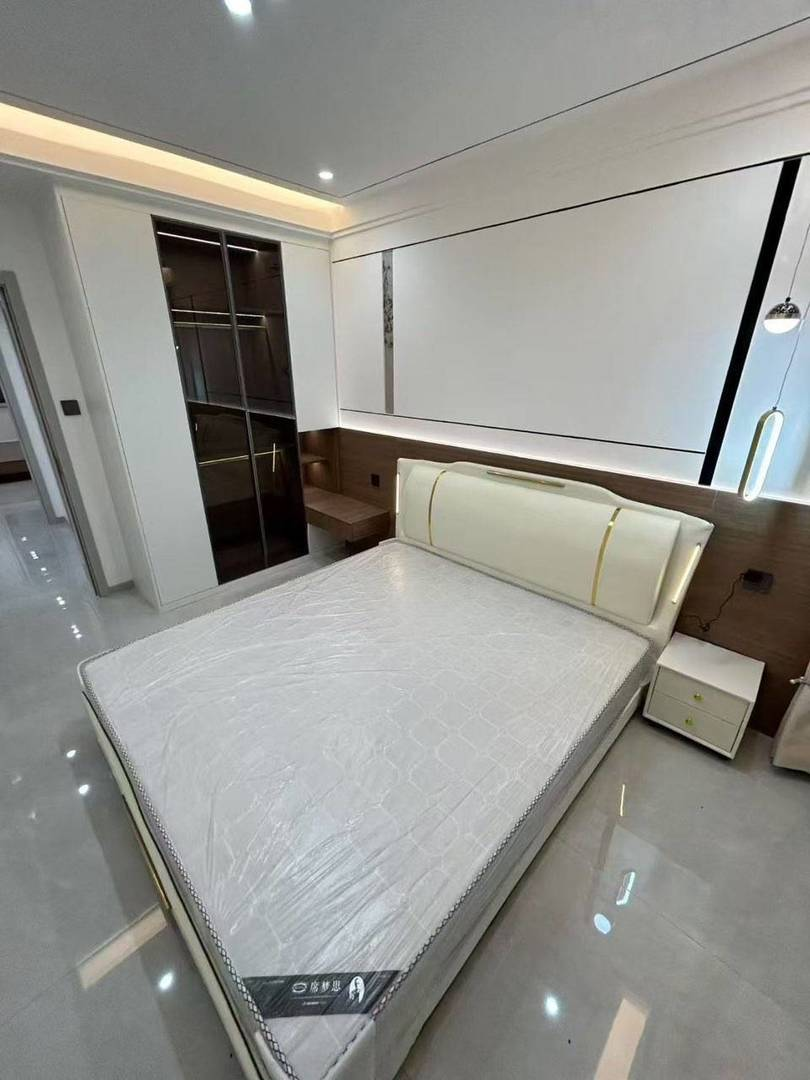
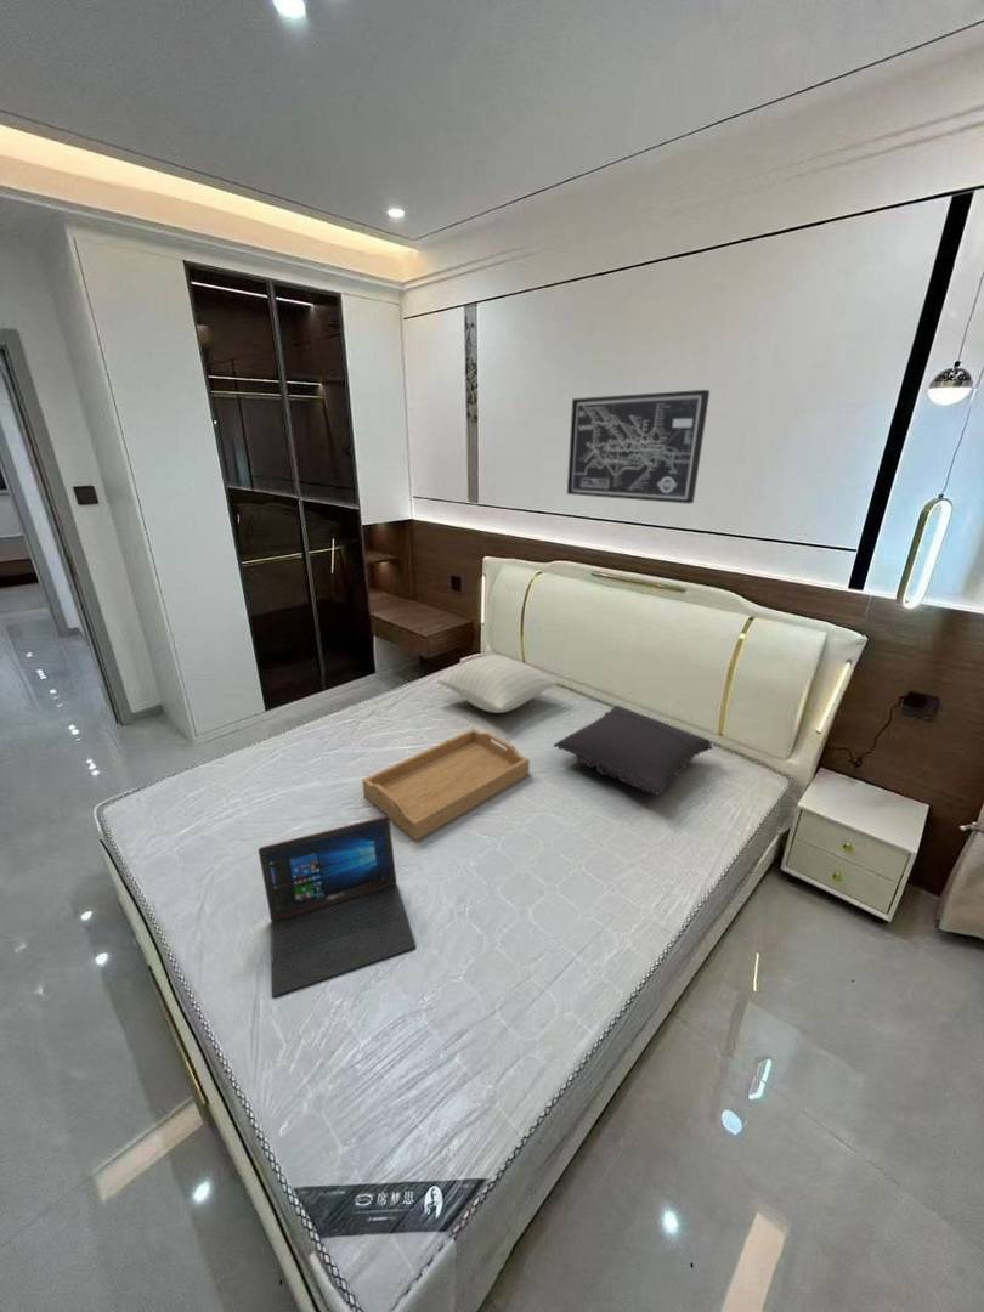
+ pillow [437,654,559,714]
+ pillow [553,705,713,797]
+ laptop [258,815,417,997]
+ serving tray [361,728,531,842]
+ wall art [566,389,711,505]
